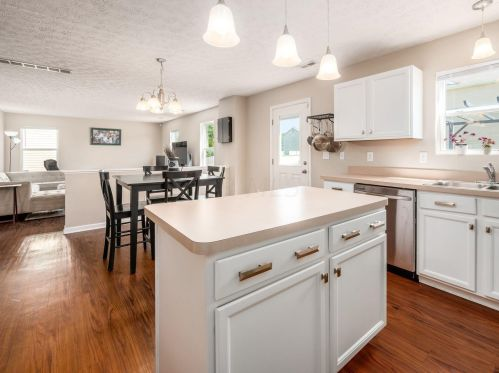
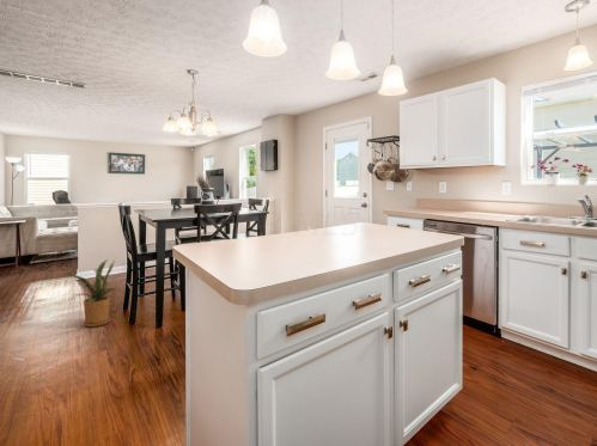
+ house plant [71,258,117,328]
